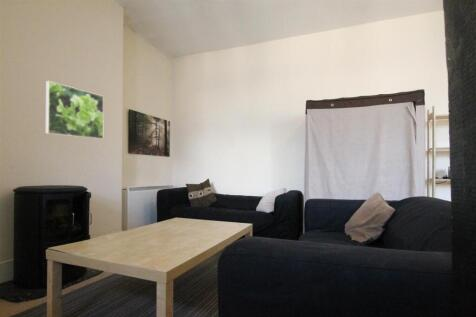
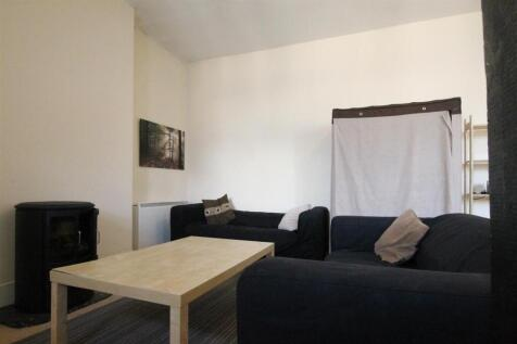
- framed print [45,80,105,140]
